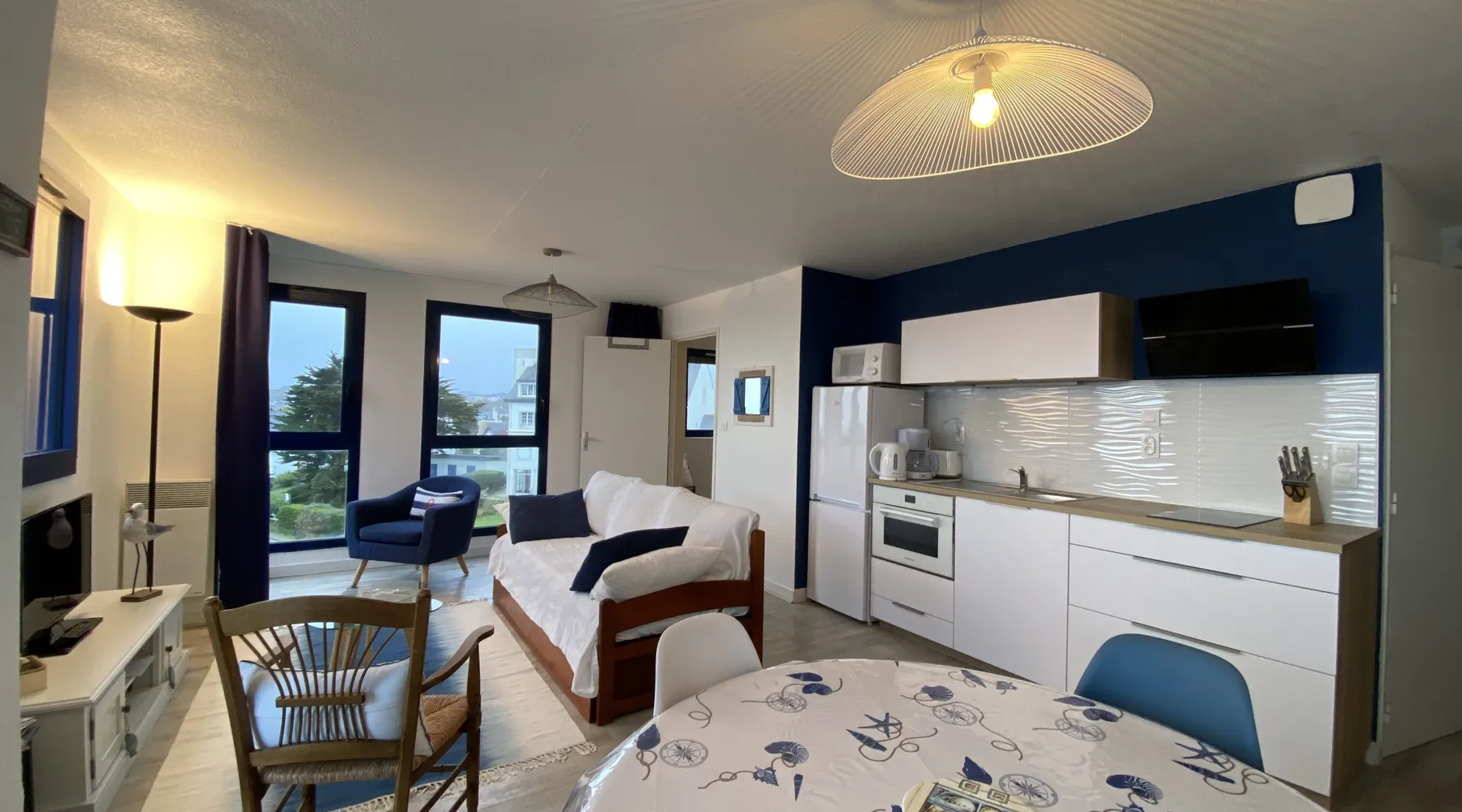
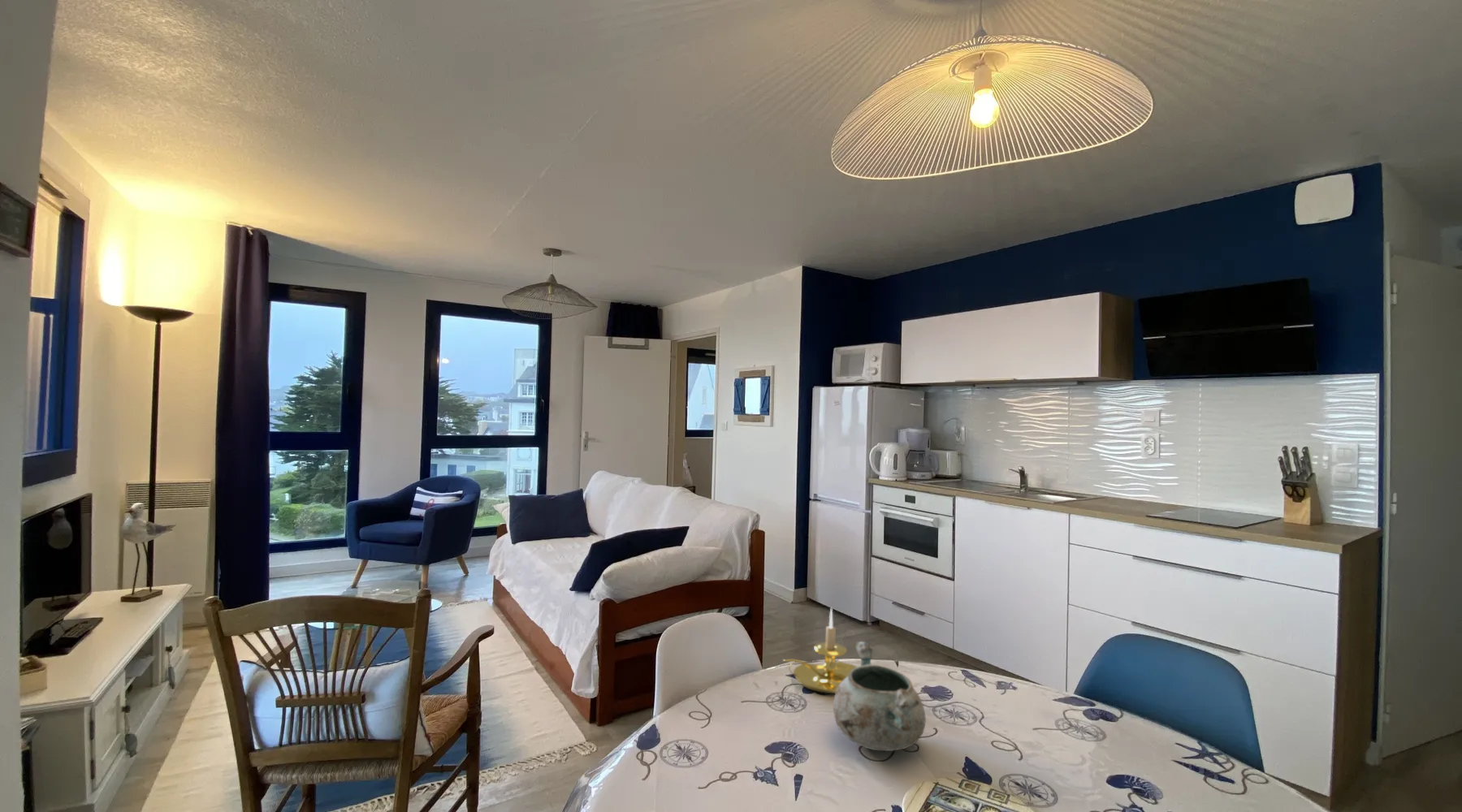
+ candle holder [782,607,857,694]
+ decorative bowl [833,641,927,752]
